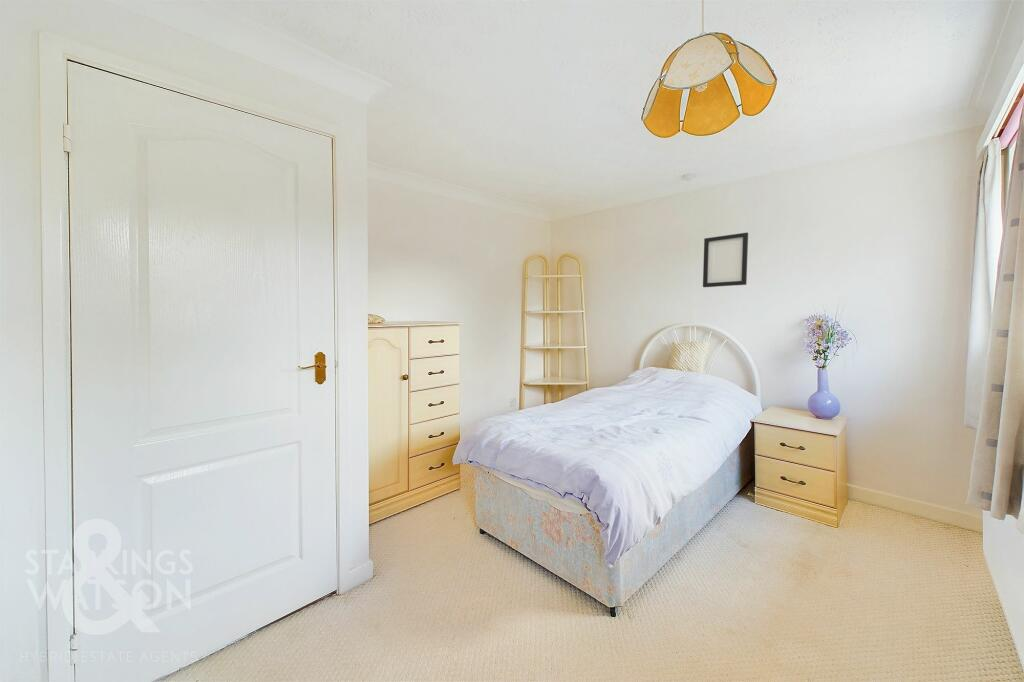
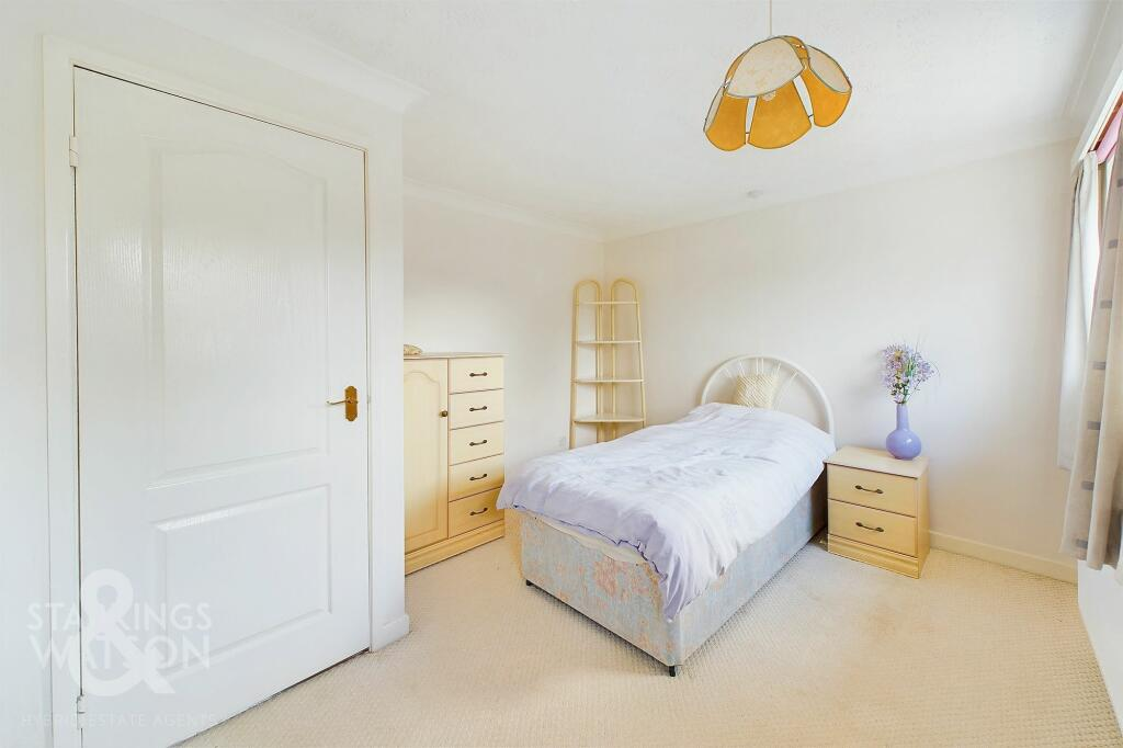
- picture frame [702,232,749,288]
